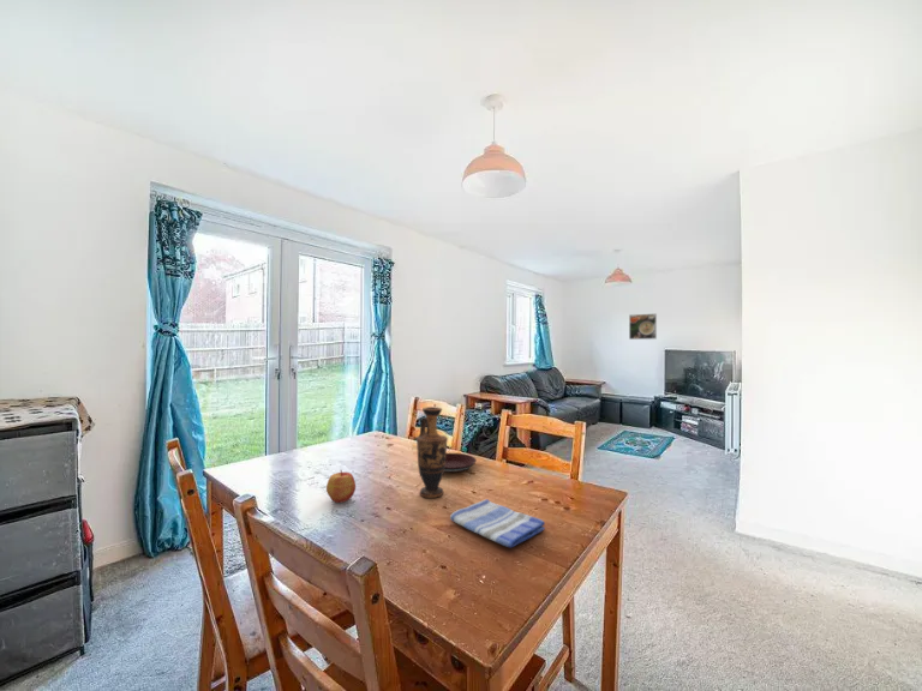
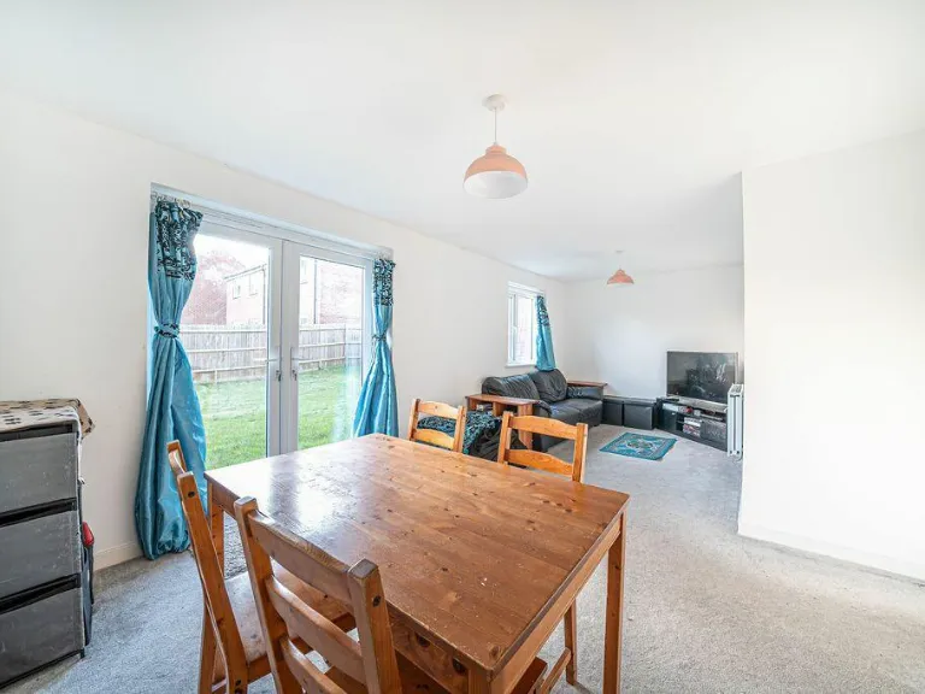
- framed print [628,312,658,341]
- vase [415,405,449,499]
- plate [444,452,478,474]
- dish towel [449,498,546,548]
- apple [325,469,357,504]
